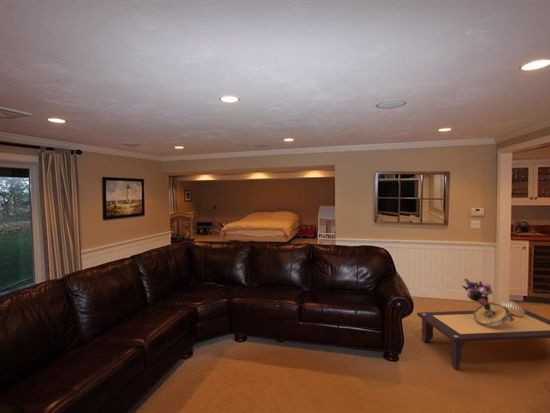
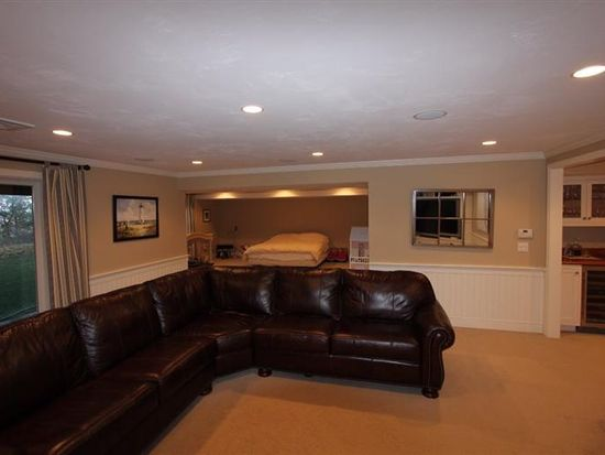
- decorative sphere [498,299,524,317]
- bouquet [461,278,515,327]
- coffee table [416,308,550,370]
